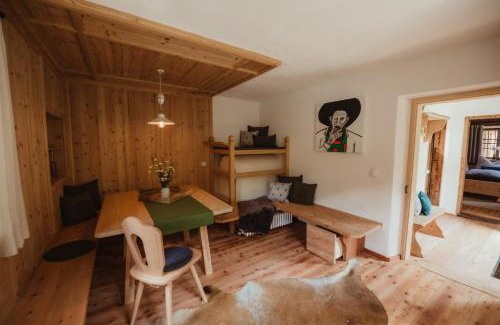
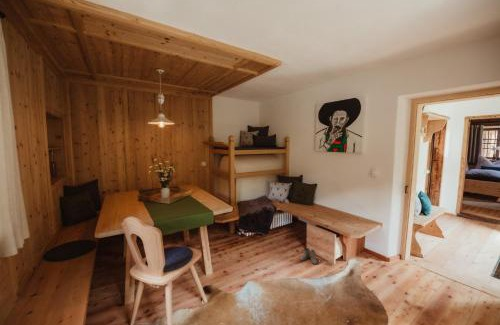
+ boots [299,247,318,266]
